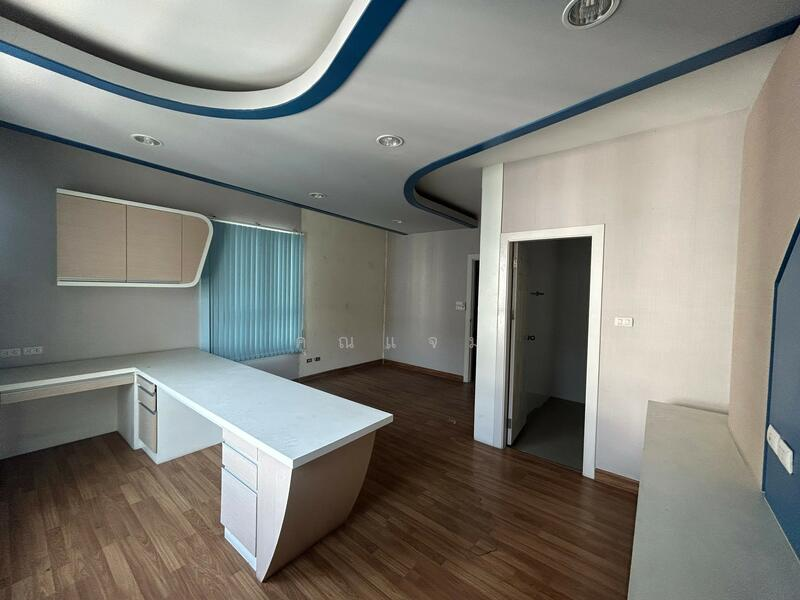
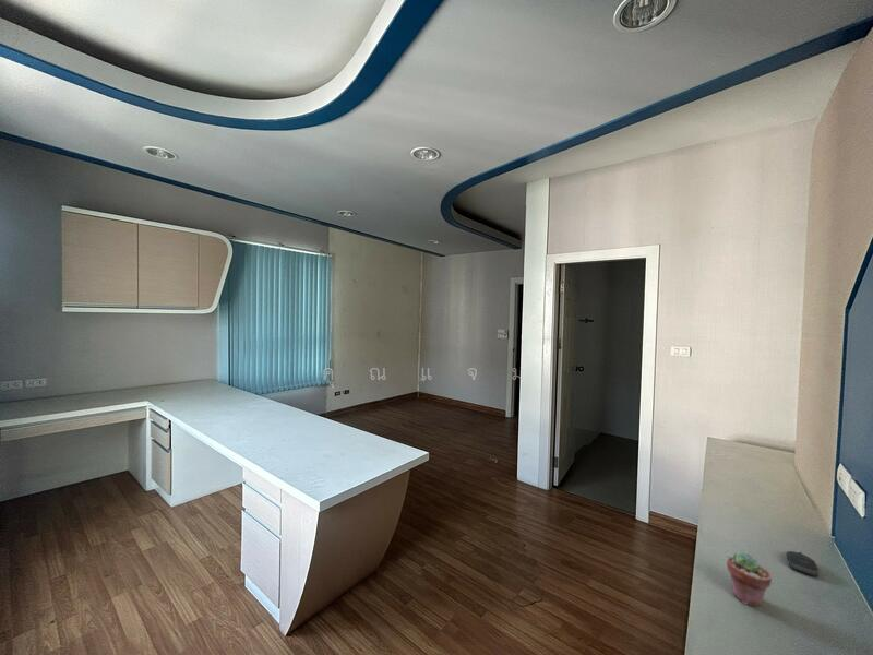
+ potted succulent [726,550,773,607]
+ computer mouse [786,550,818,577]
